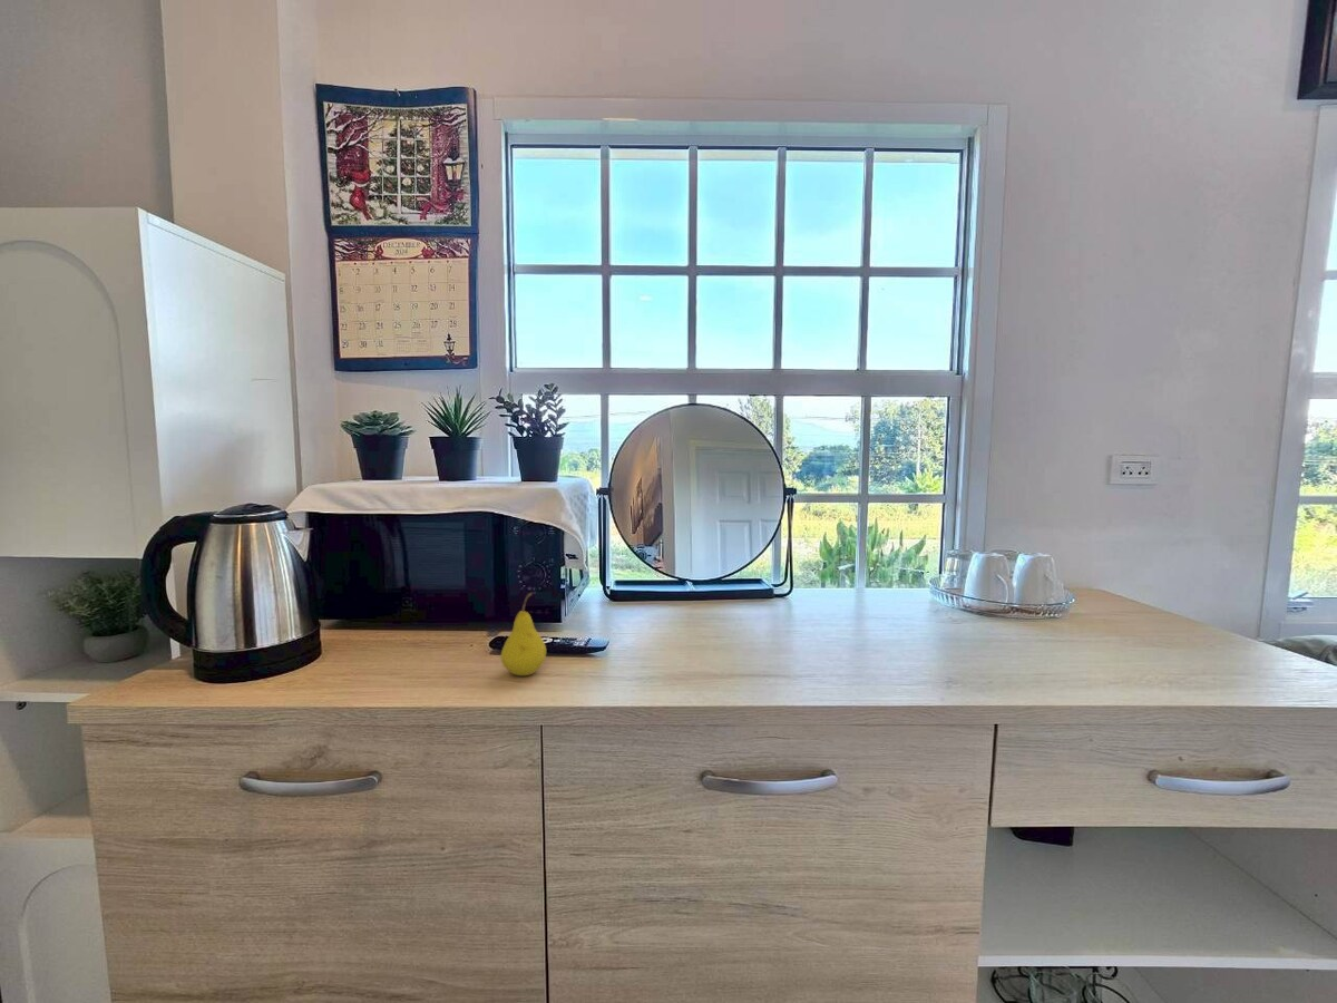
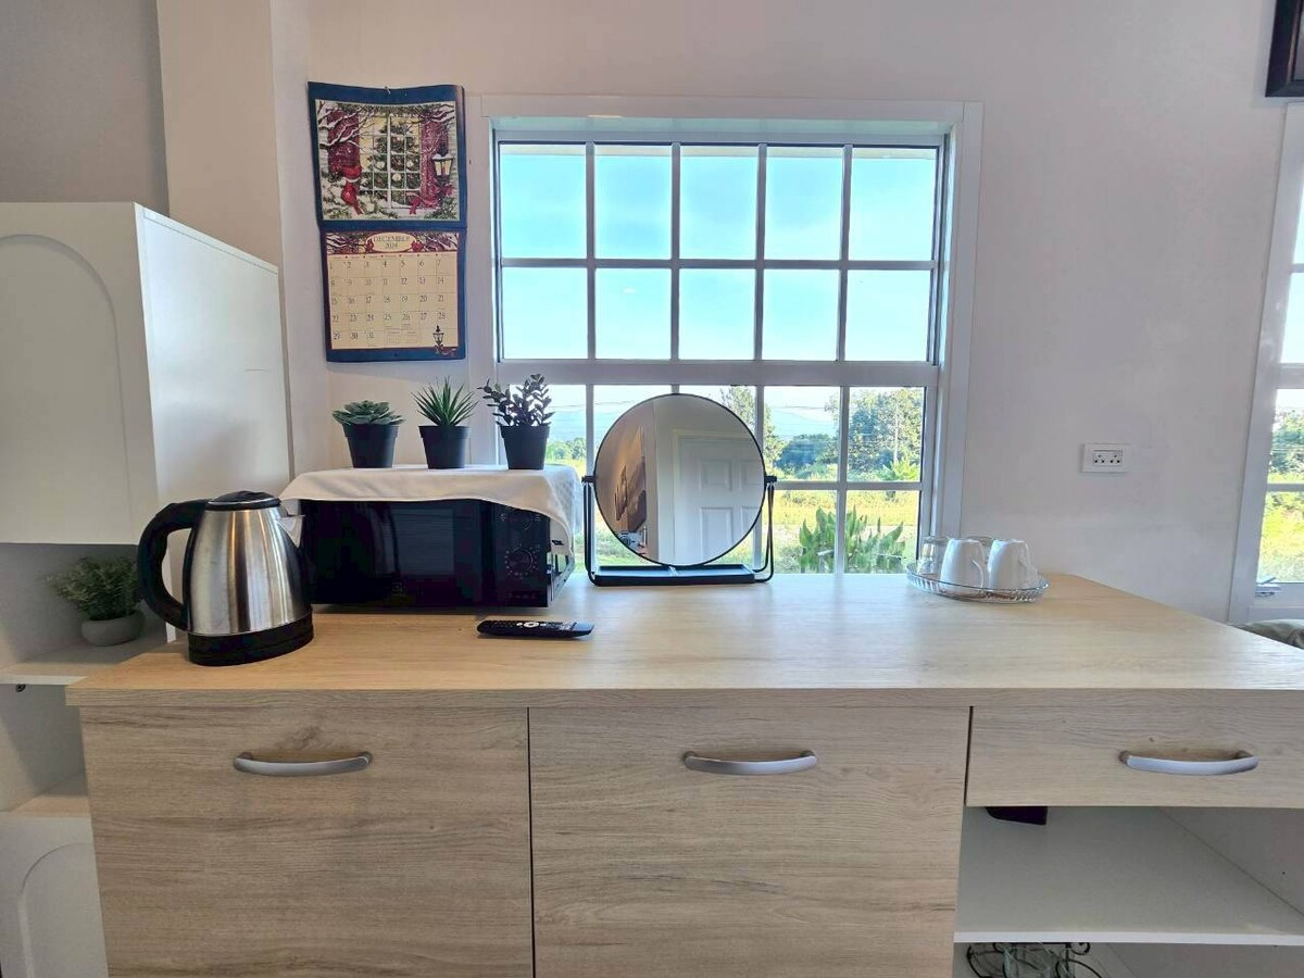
- fruit [500,592,547,676]
